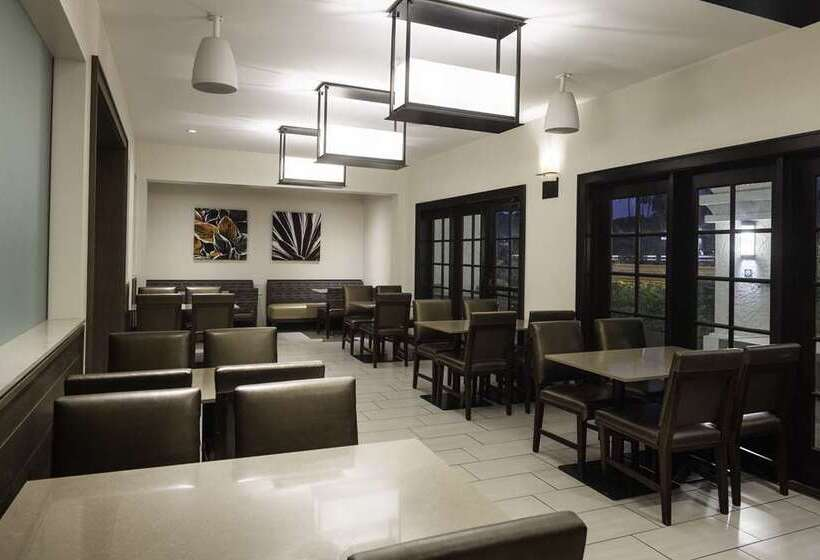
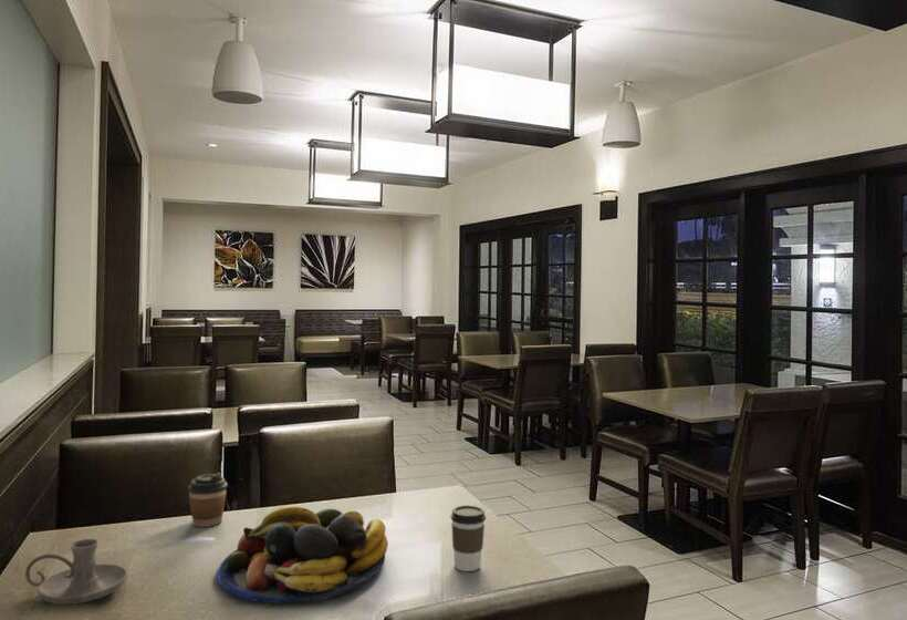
+ coffee cup [187,472,229,528]
+ fruit bowl [216,505,389,604]
+ coffee cup [449,504,487,572]
+ candle holder [24,538,128,606]
